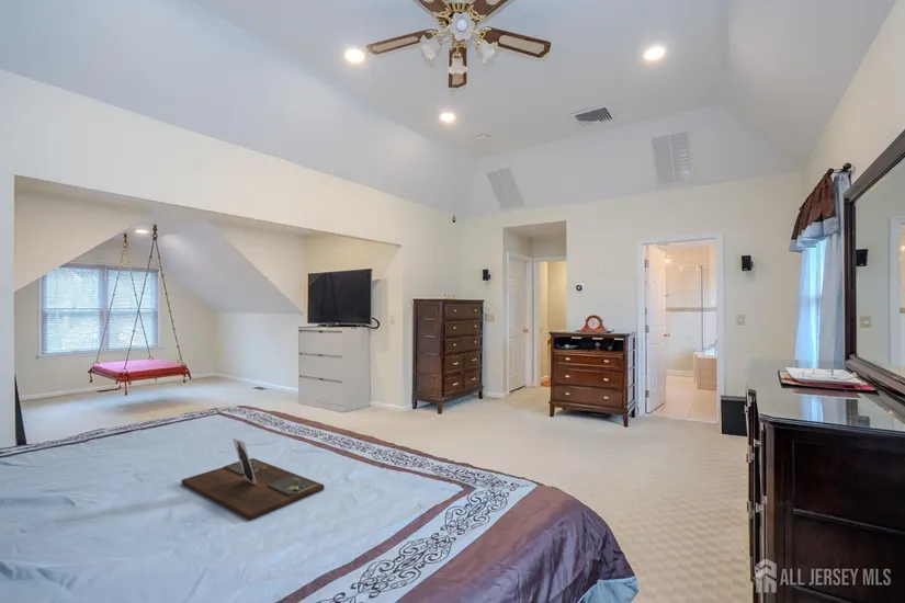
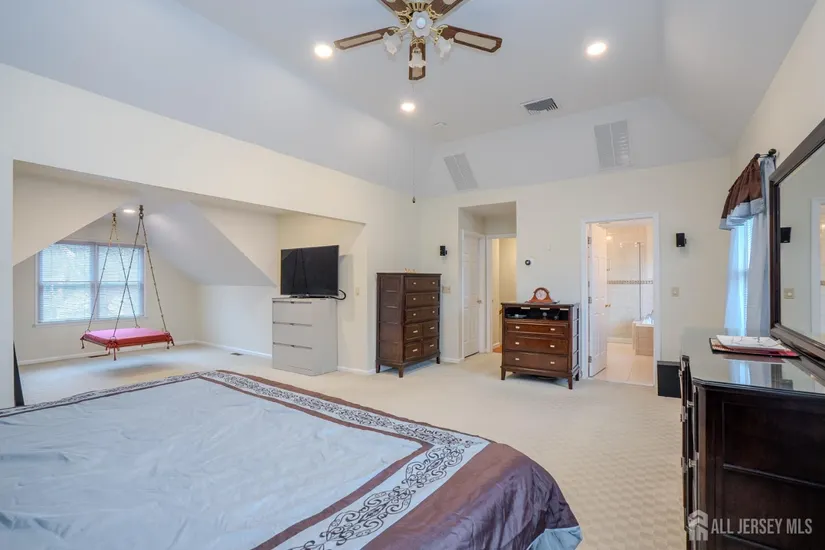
- decorative tray [181,437,325,521]
